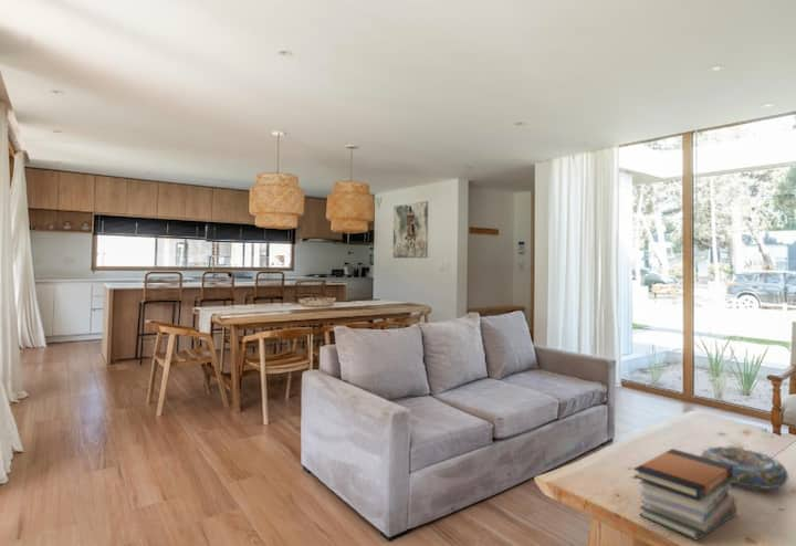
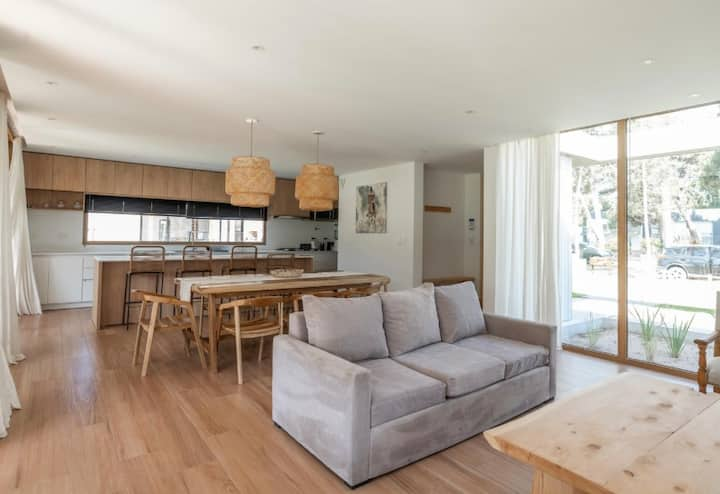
- decorative bowl [699,445,790,491]
- book stack [632,448,739,542]
